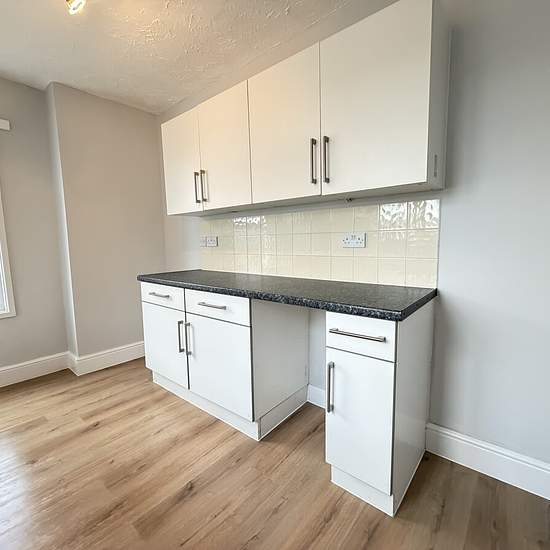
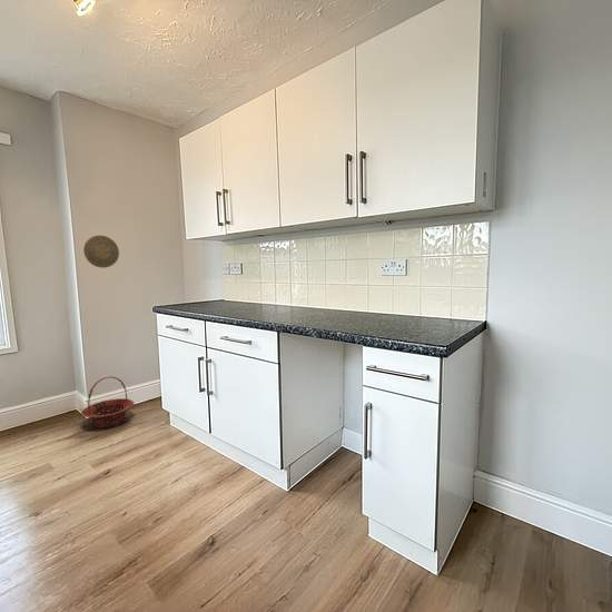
+ decorative plate [82,235,120,269]
+ basket [80,376,135,428]
